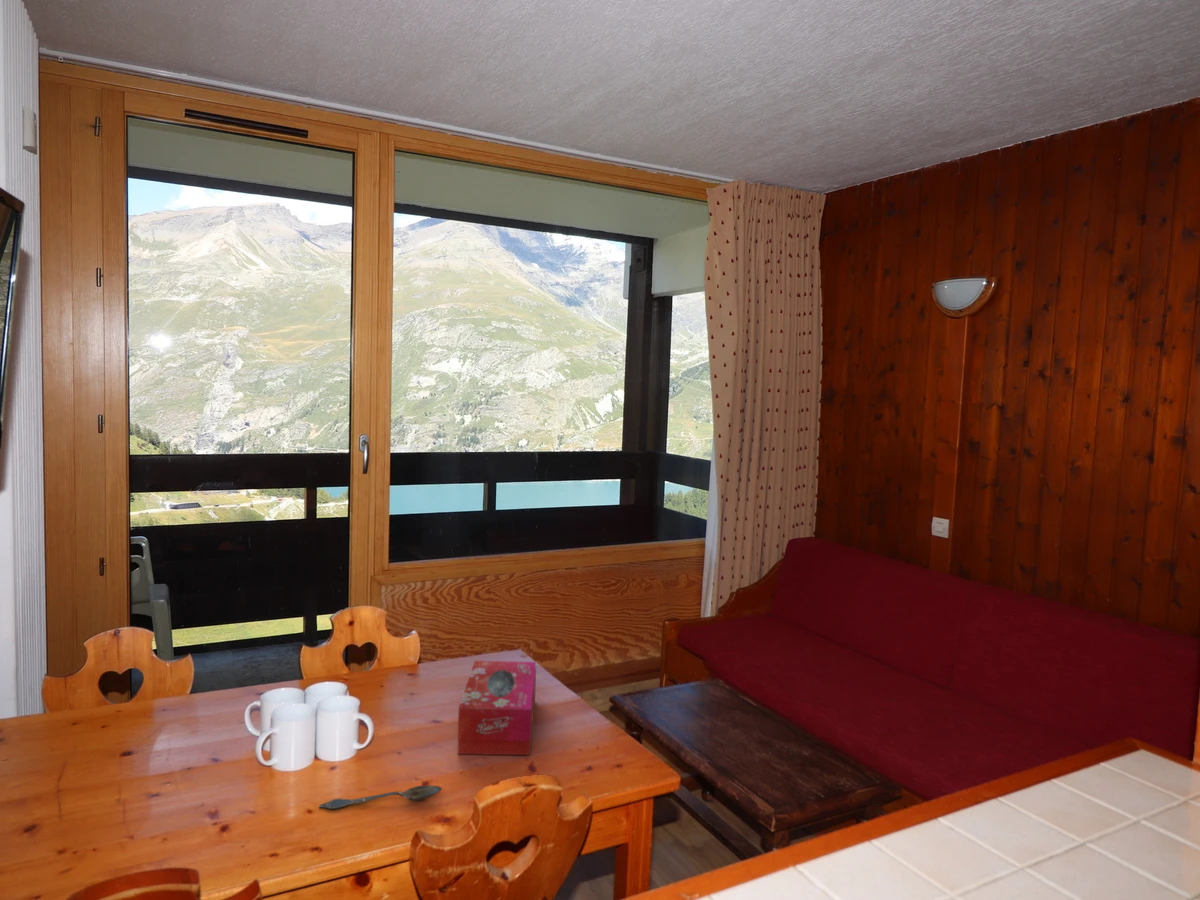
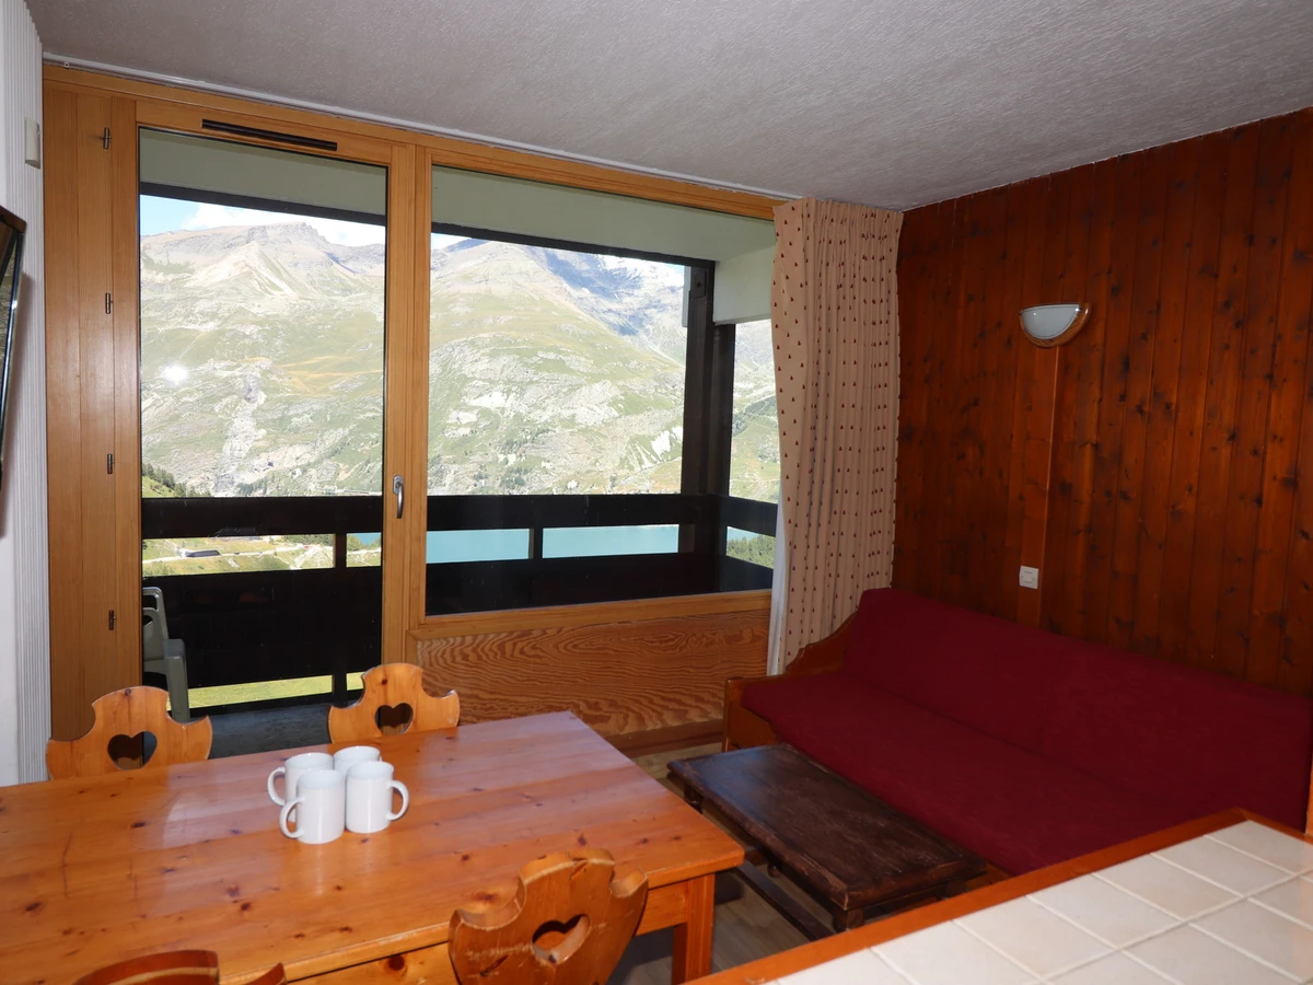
- spoon [318,784,443,810]
- tissue box [456,660,537,756]
